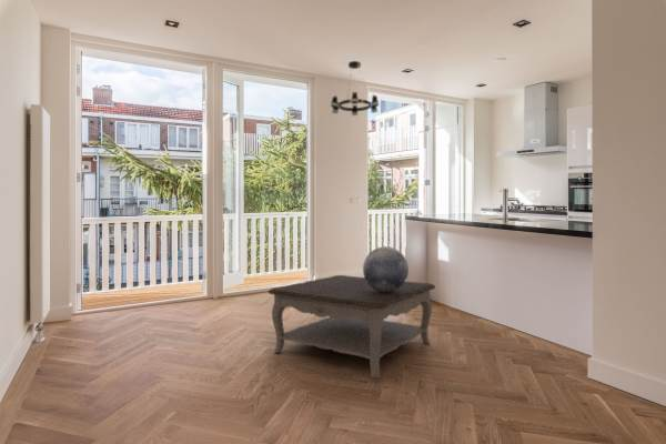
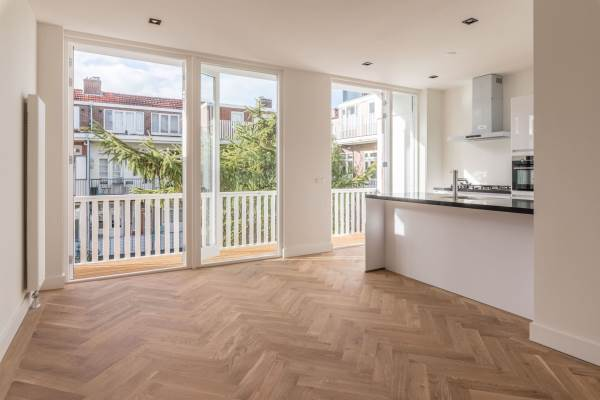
- coffee table [268,274,436,380]
- decorative orb [362,245,410,292]
- chandelier [330,60,380,117]
